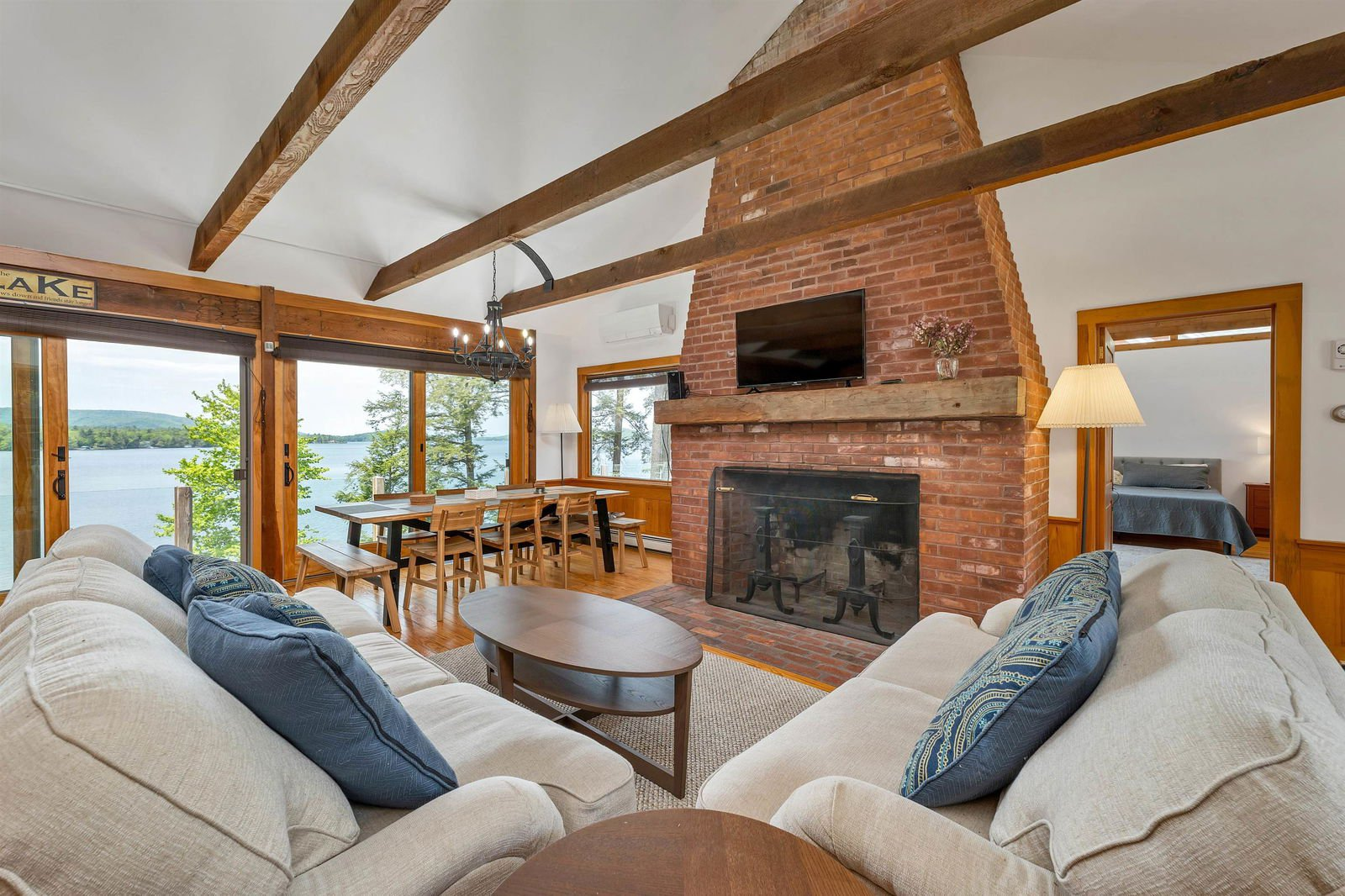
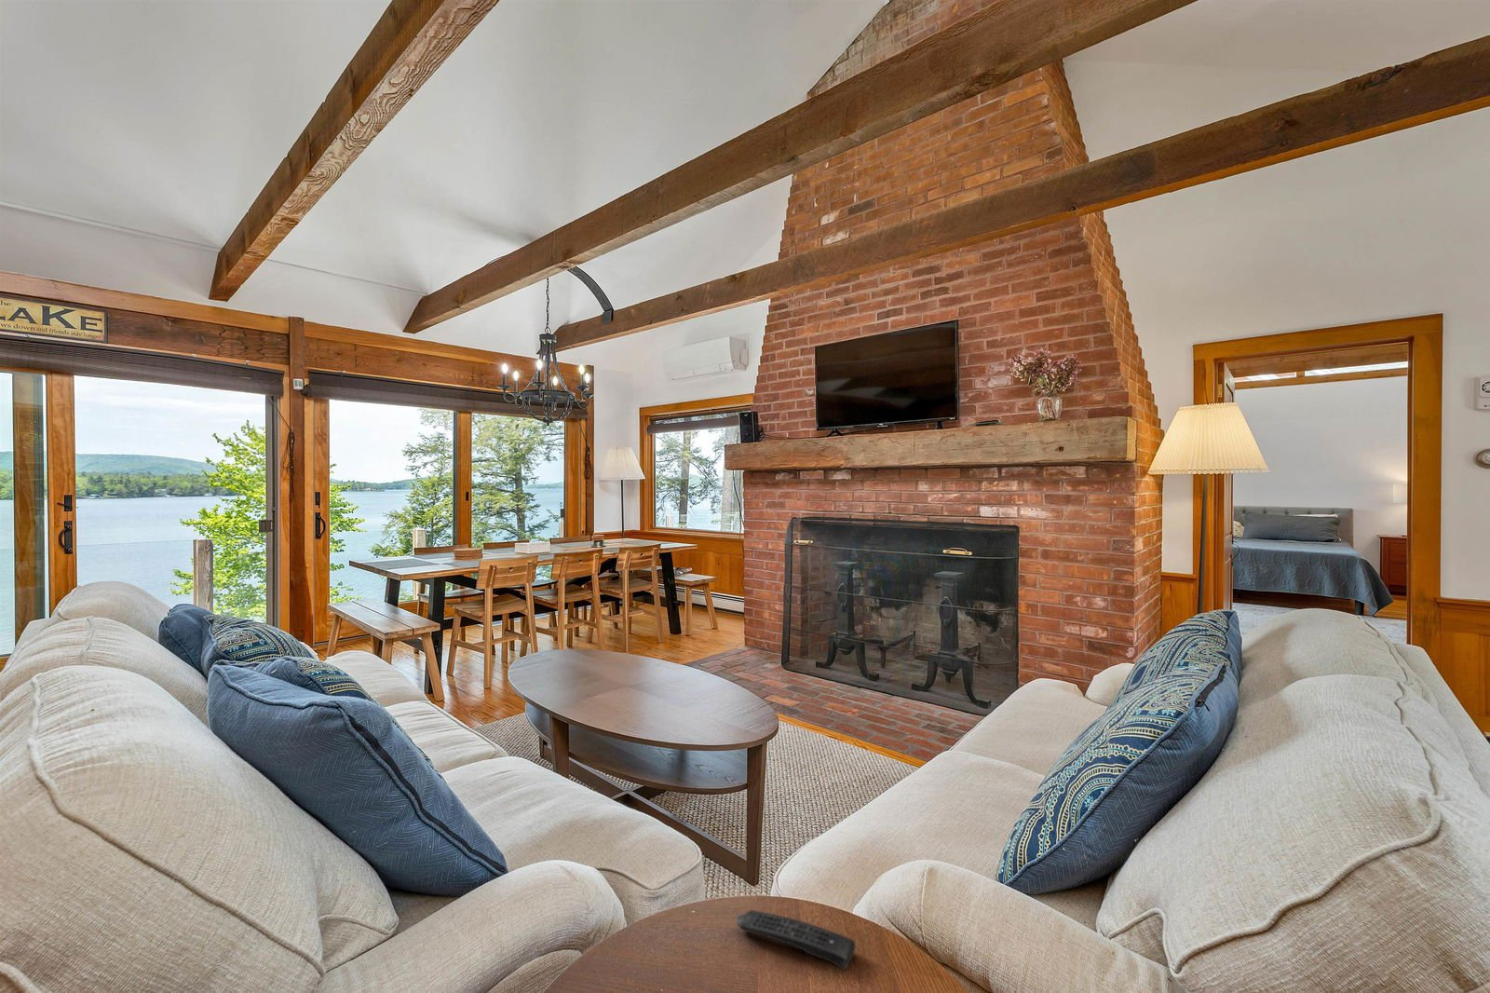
+ remote control [734,909,856,971]
